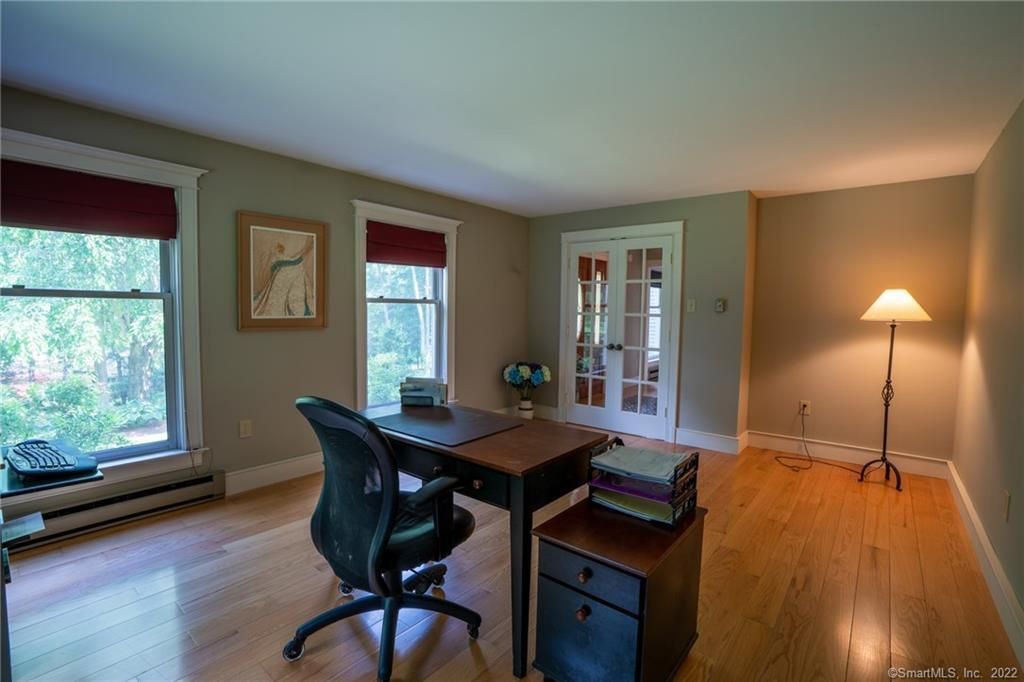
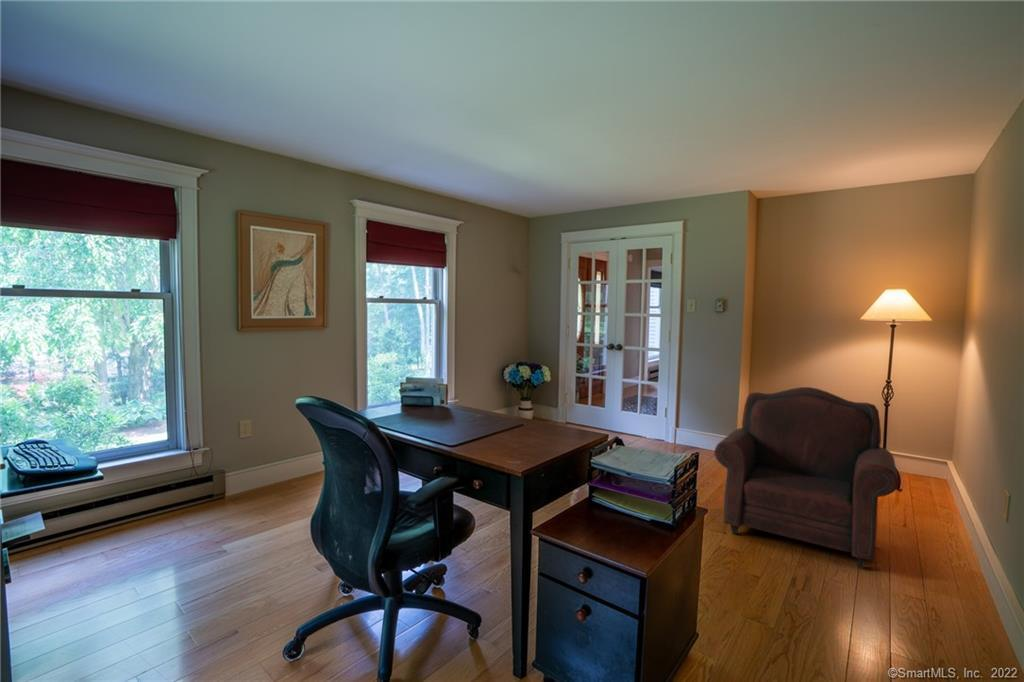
+ armchair [713,386,900,569]
